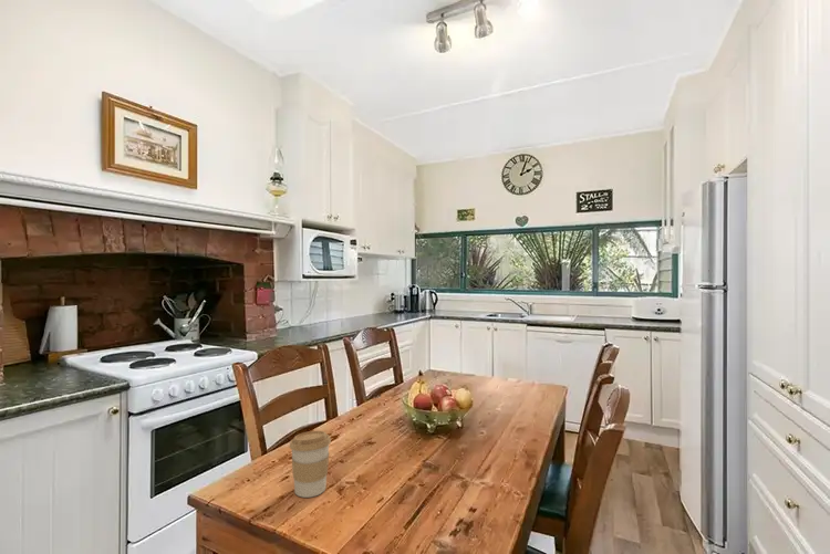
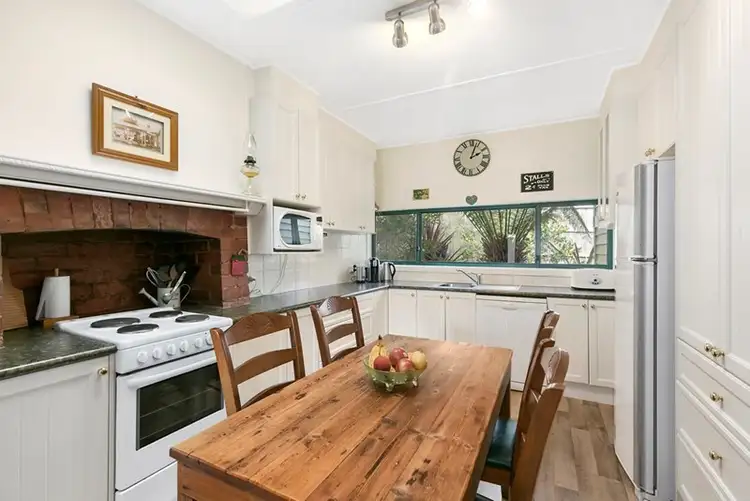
- coffee cup [289,430,332,499]
